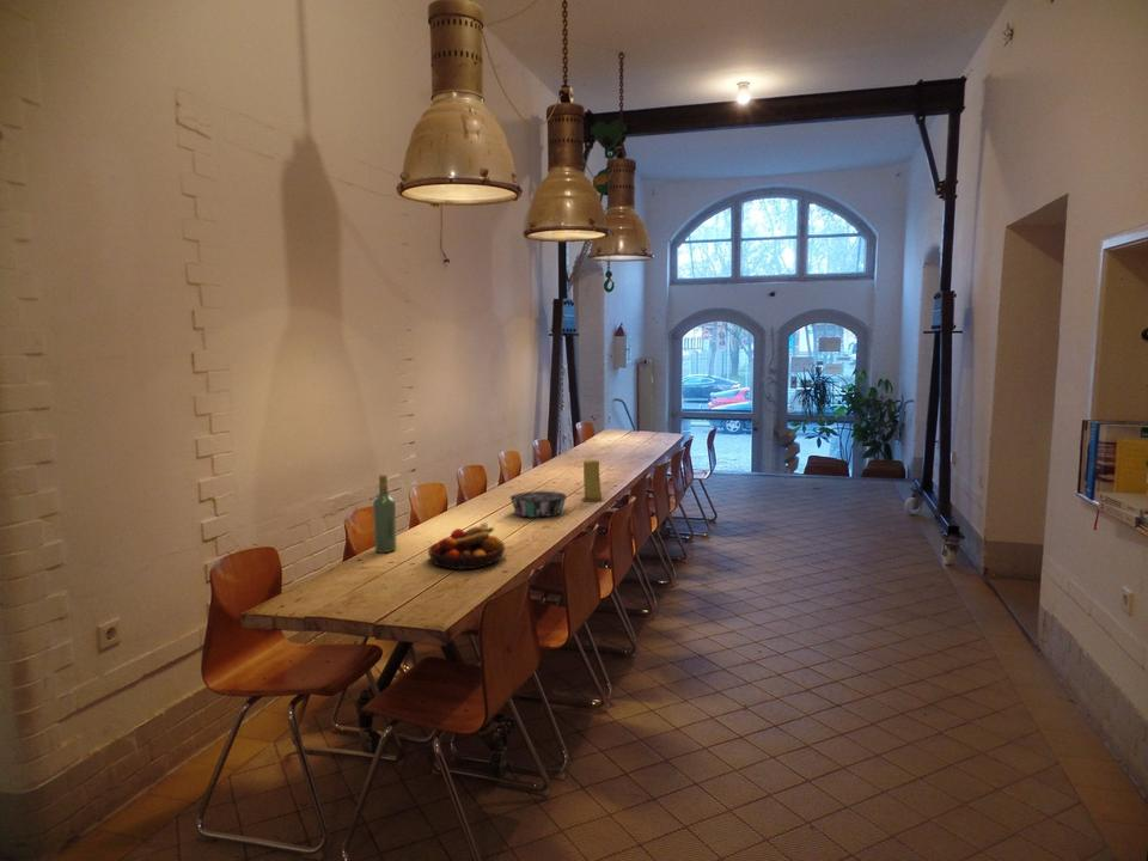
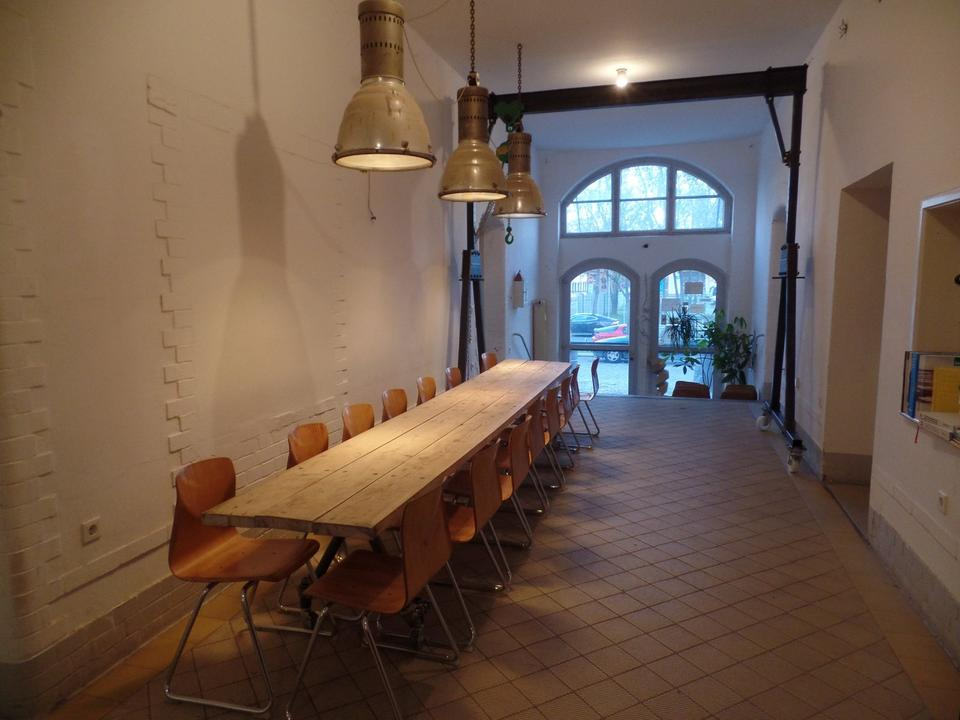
- fruit bowl [427,521,506,572]
- wine bottle [372,474,397,554]
- candle [580,459,605,502]
- decorative bowl [509,490,568,519]
